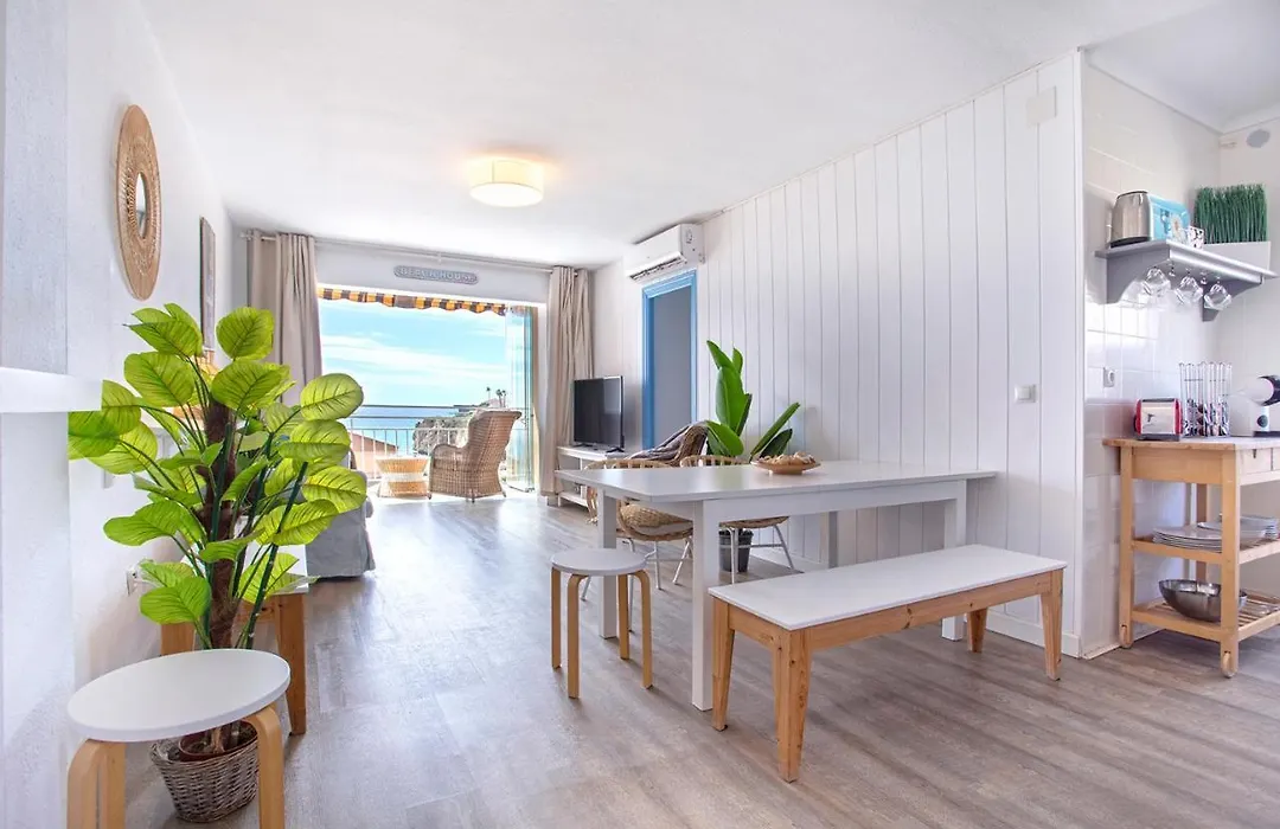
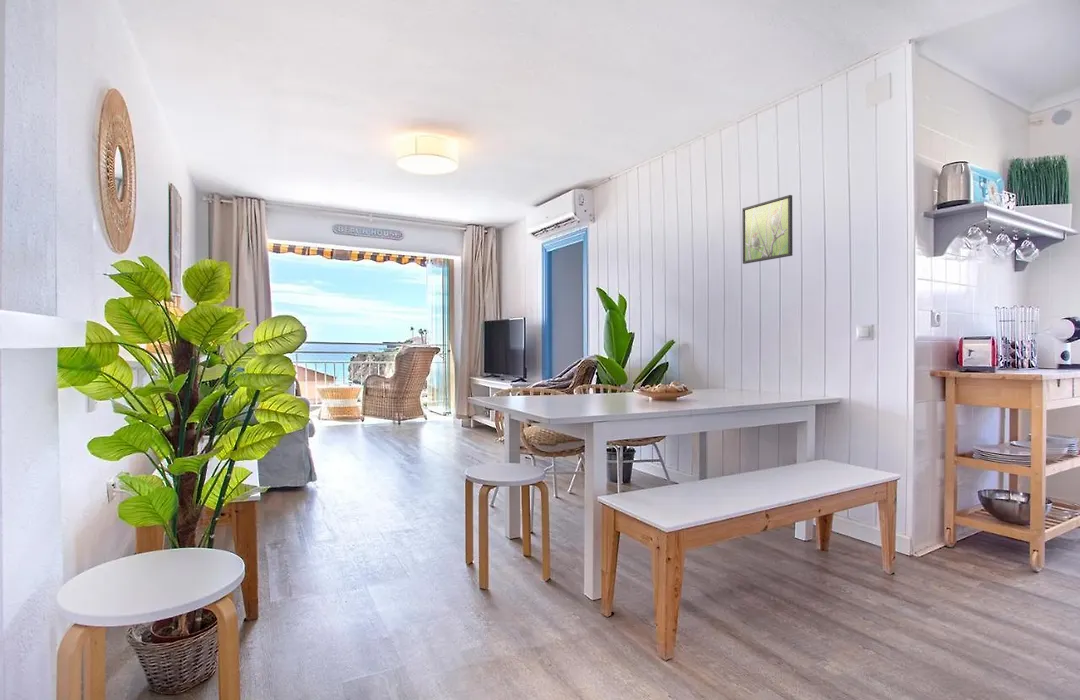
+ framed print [741,194,794,265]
